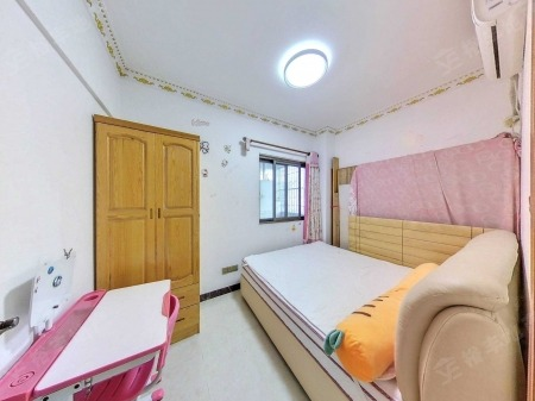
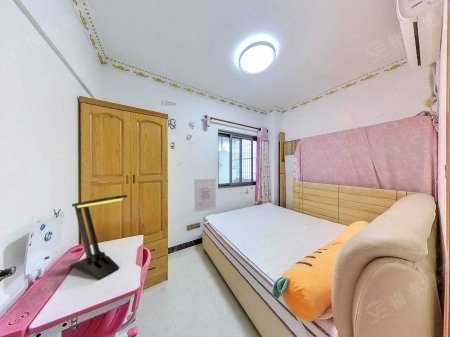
+ wall art [193,178,217,213]
+ desk lamp [70,194,128,280]
